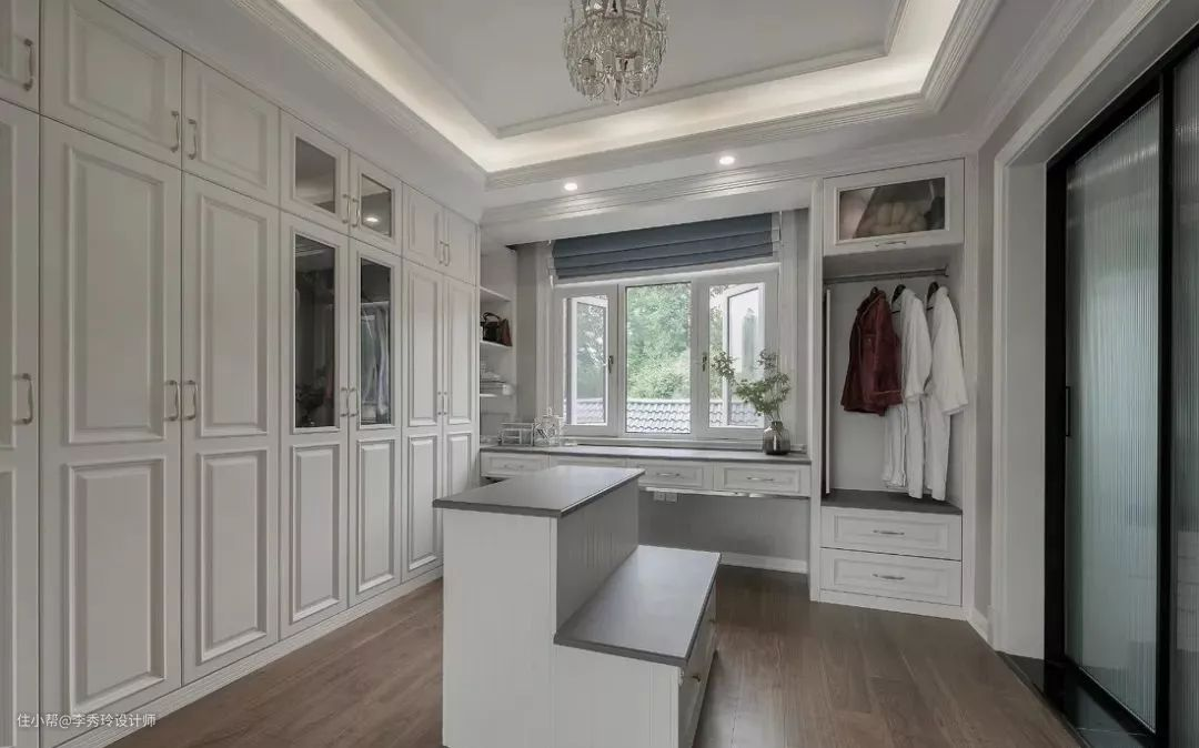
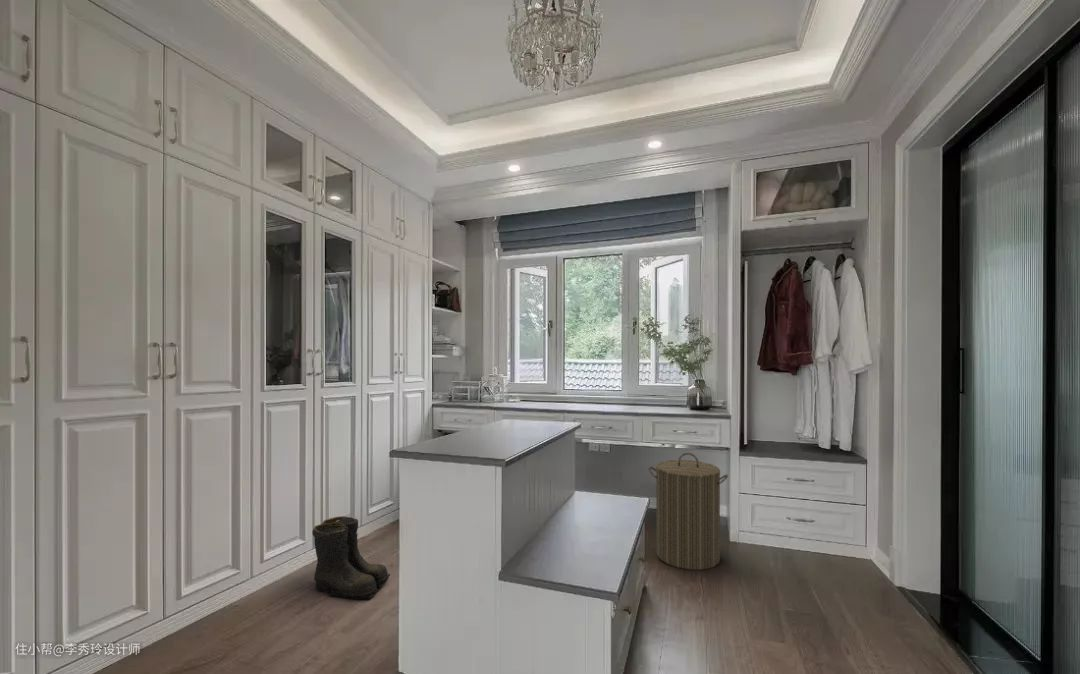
+ boots [311,515,391,600]
+ laundry hamper [648,452,729,571]
